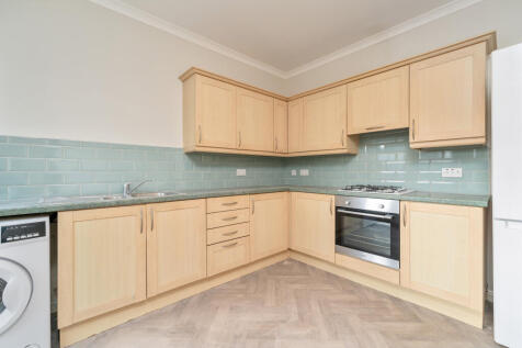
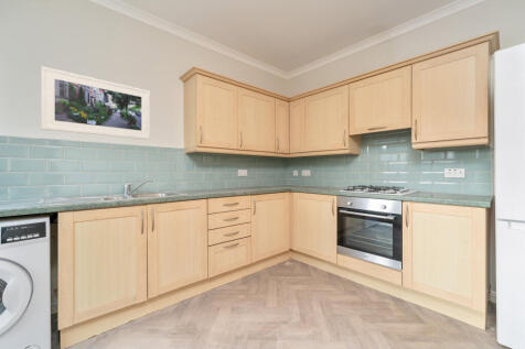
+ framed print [40,65,151,141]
